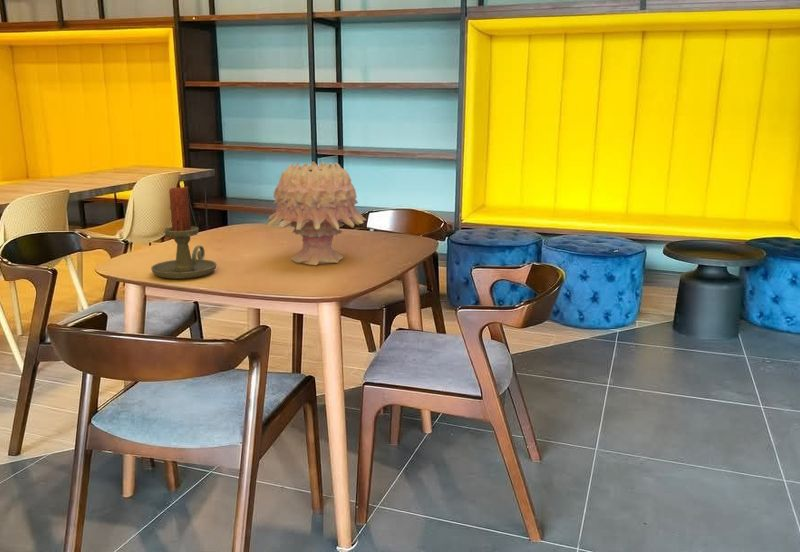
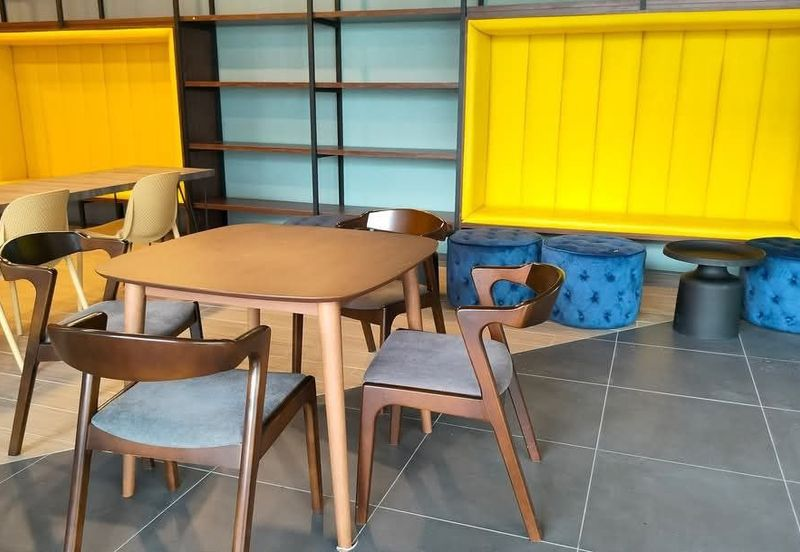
- candle holder [150,185,217,279]
- decorative vase [265,160,367,266]
